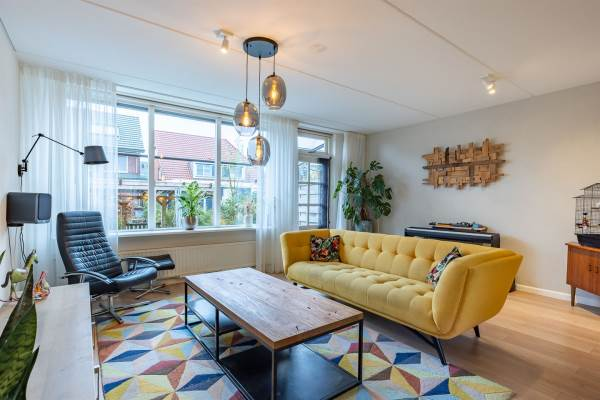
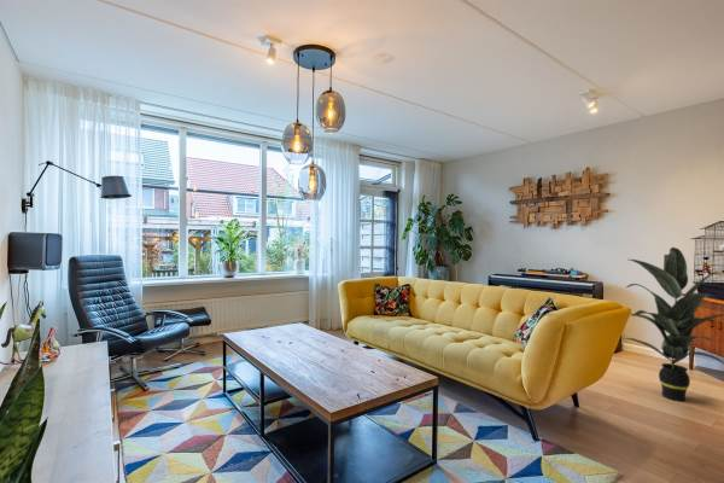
+ indoor plant [624,246,724,402]
